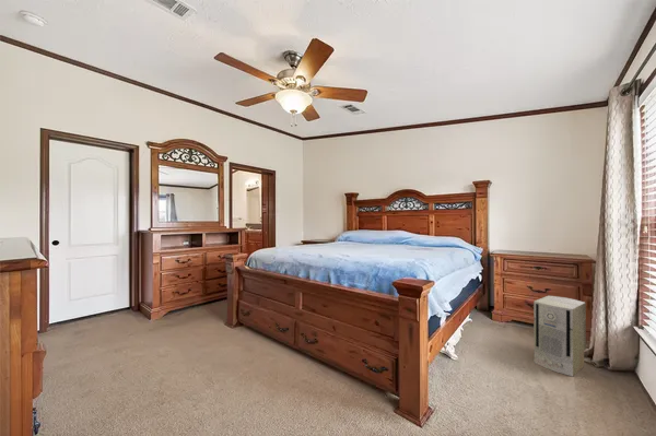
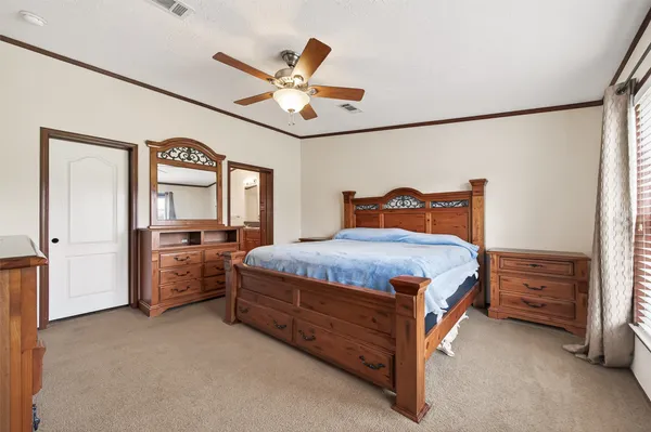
- air purifier [532,295,587,377]
